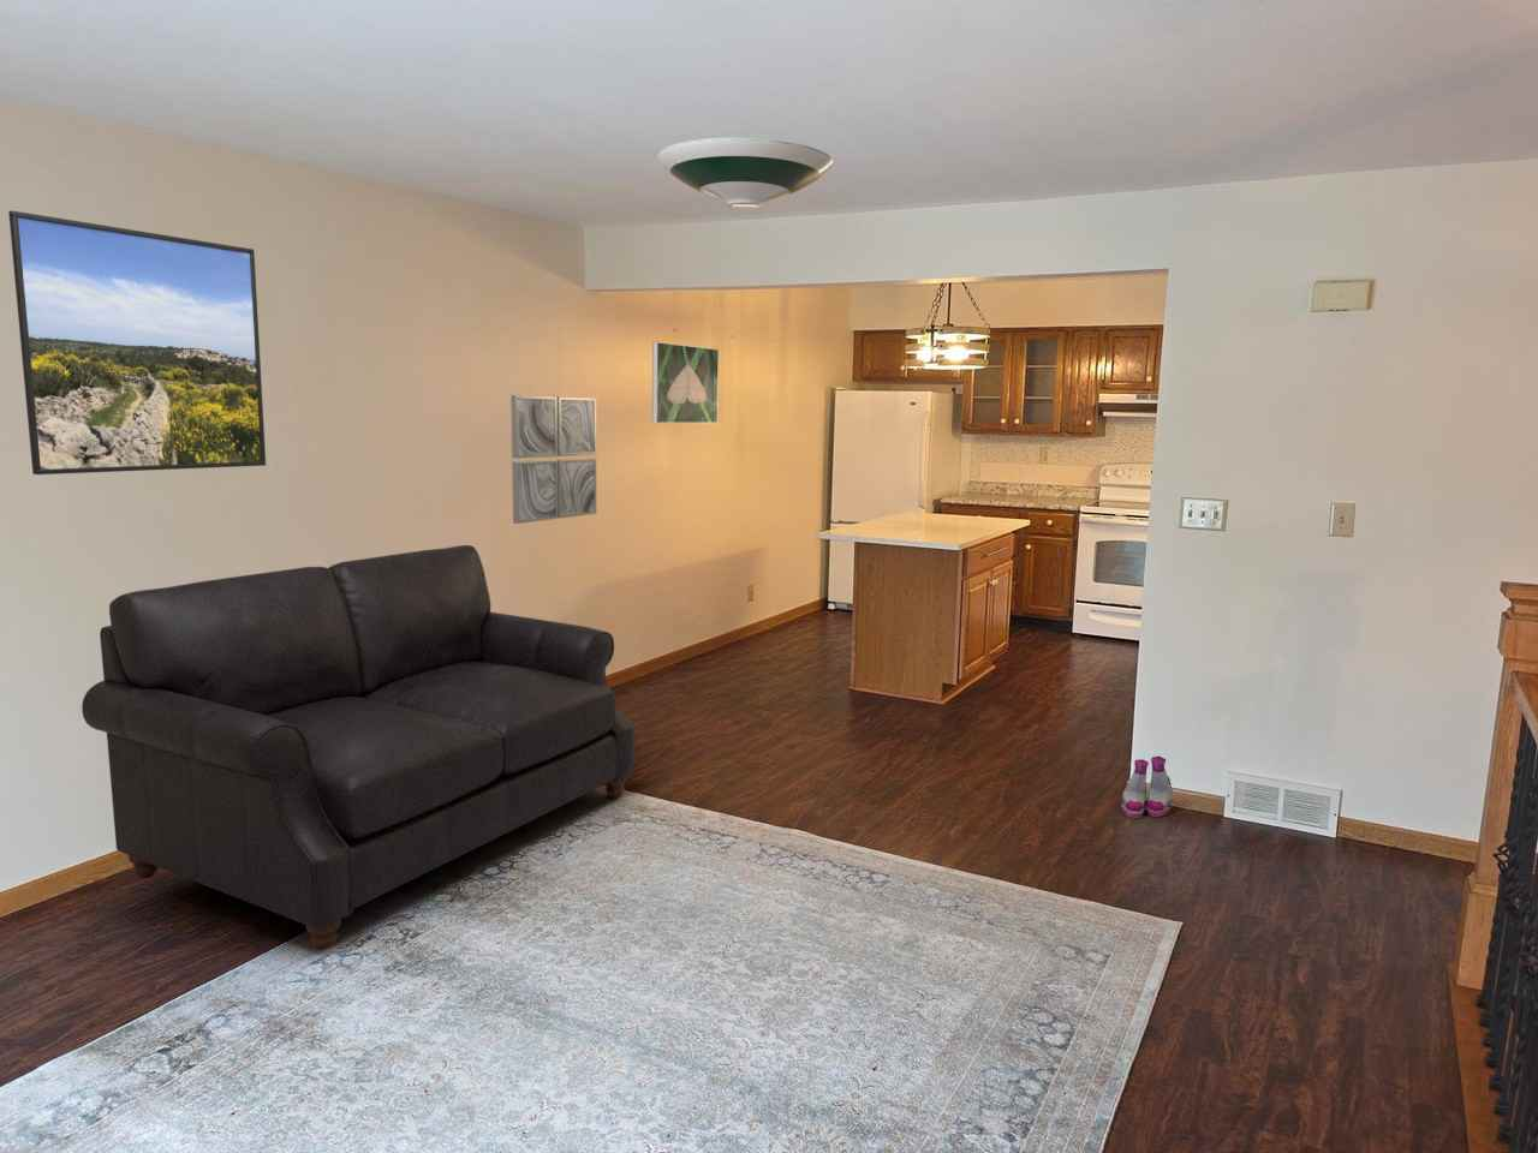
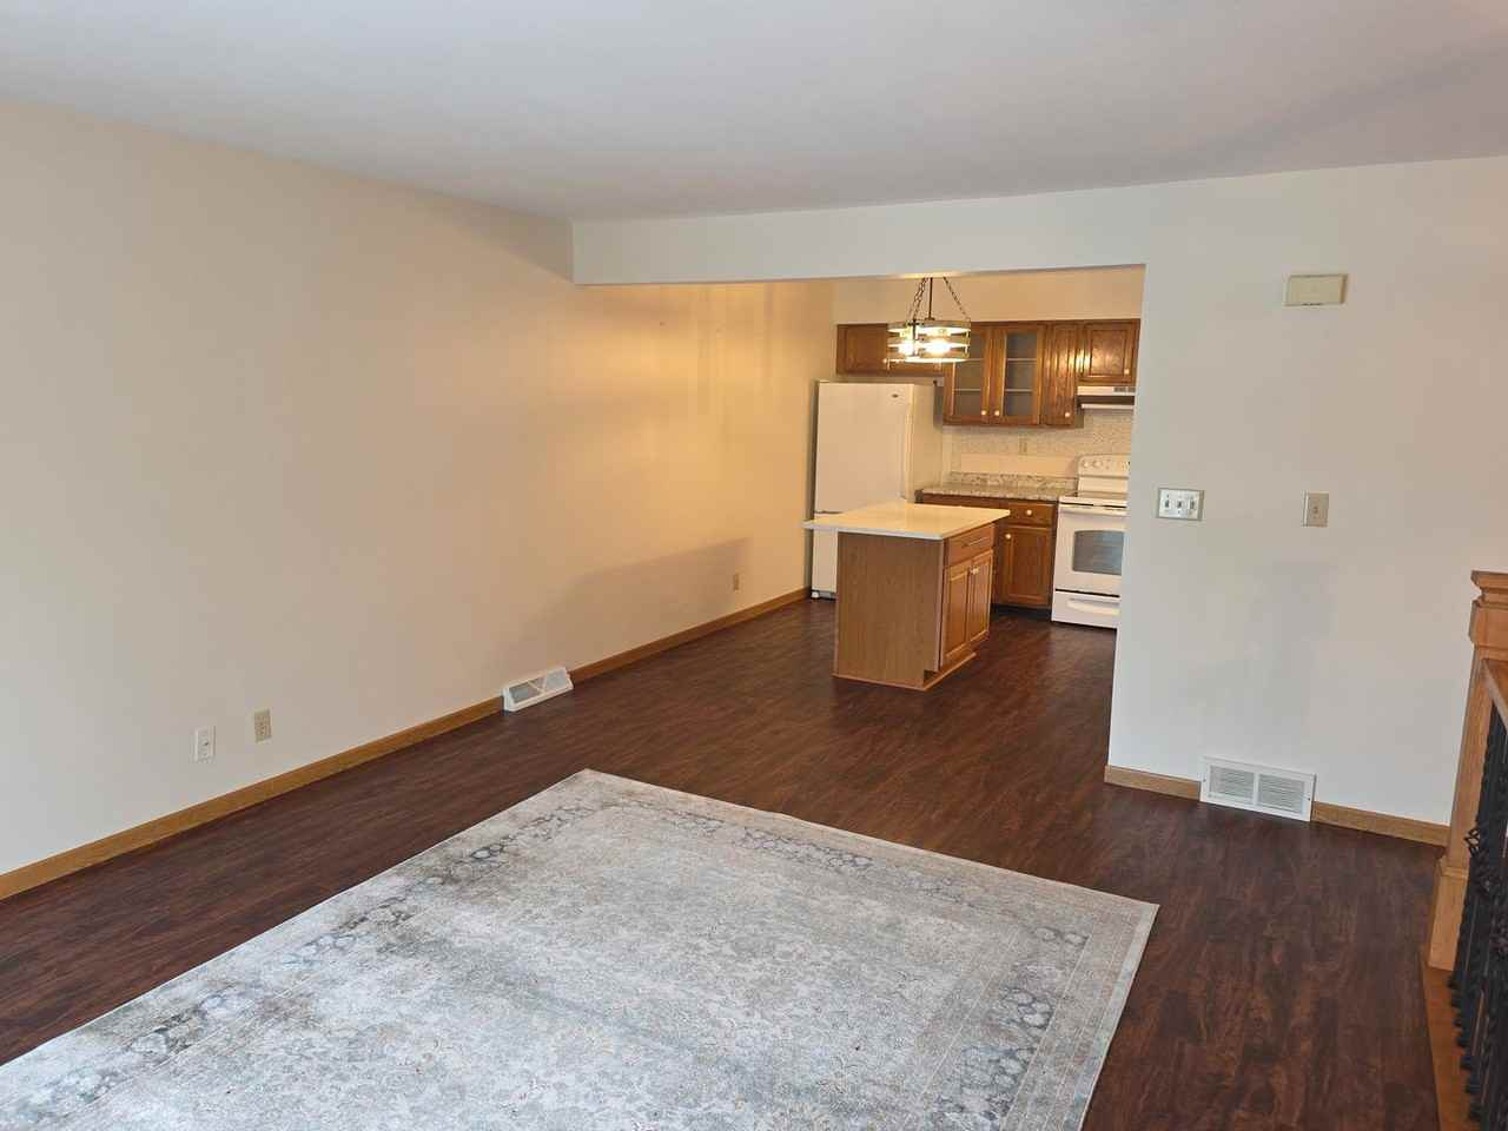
- wall art [510,394,597,524]
- sofa [80,544,636,950]
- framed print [7,210,266,476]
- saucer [656,137,836,211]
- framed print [652,342,719,424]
- boots [1120,756,1173,819]
